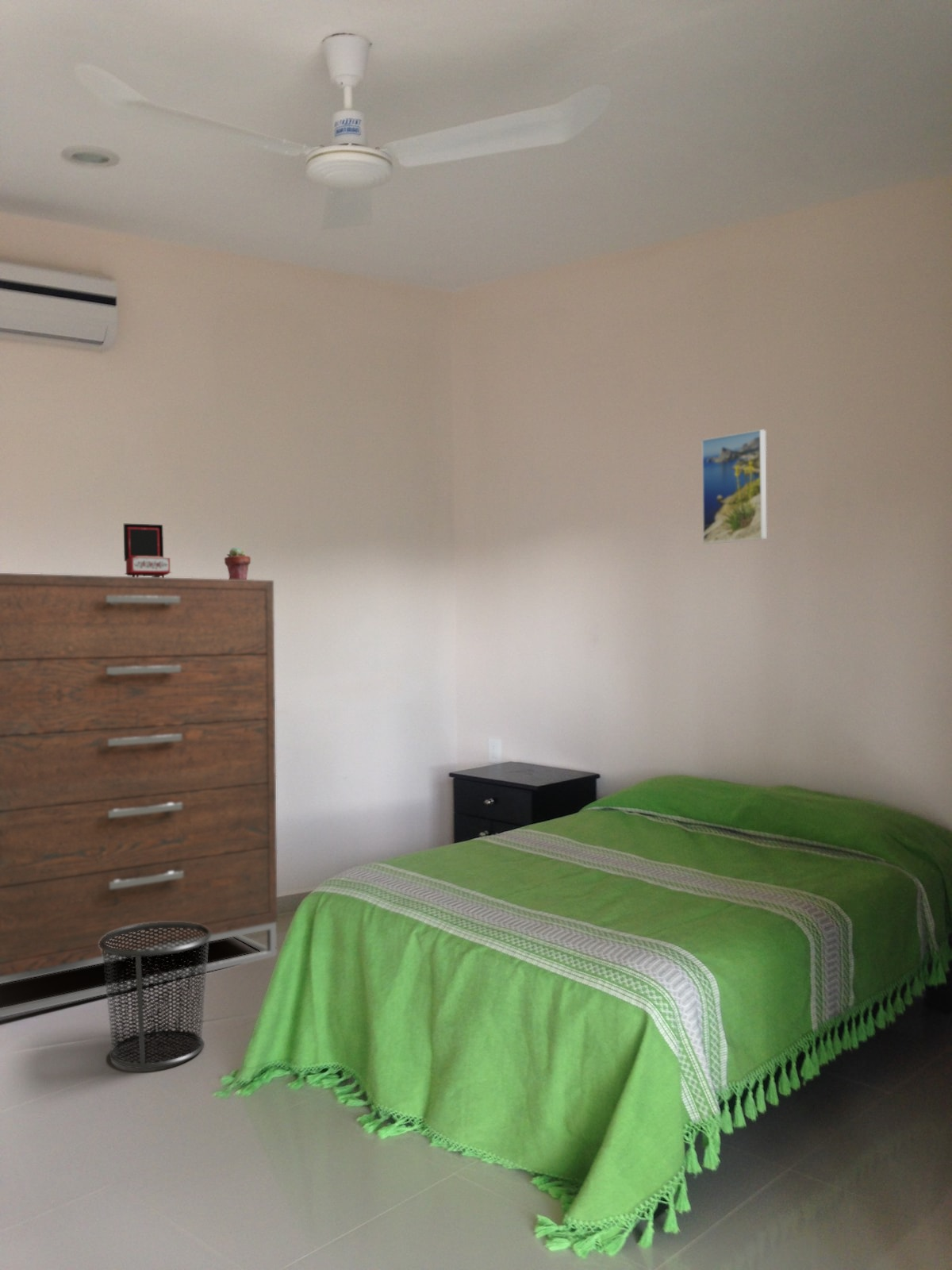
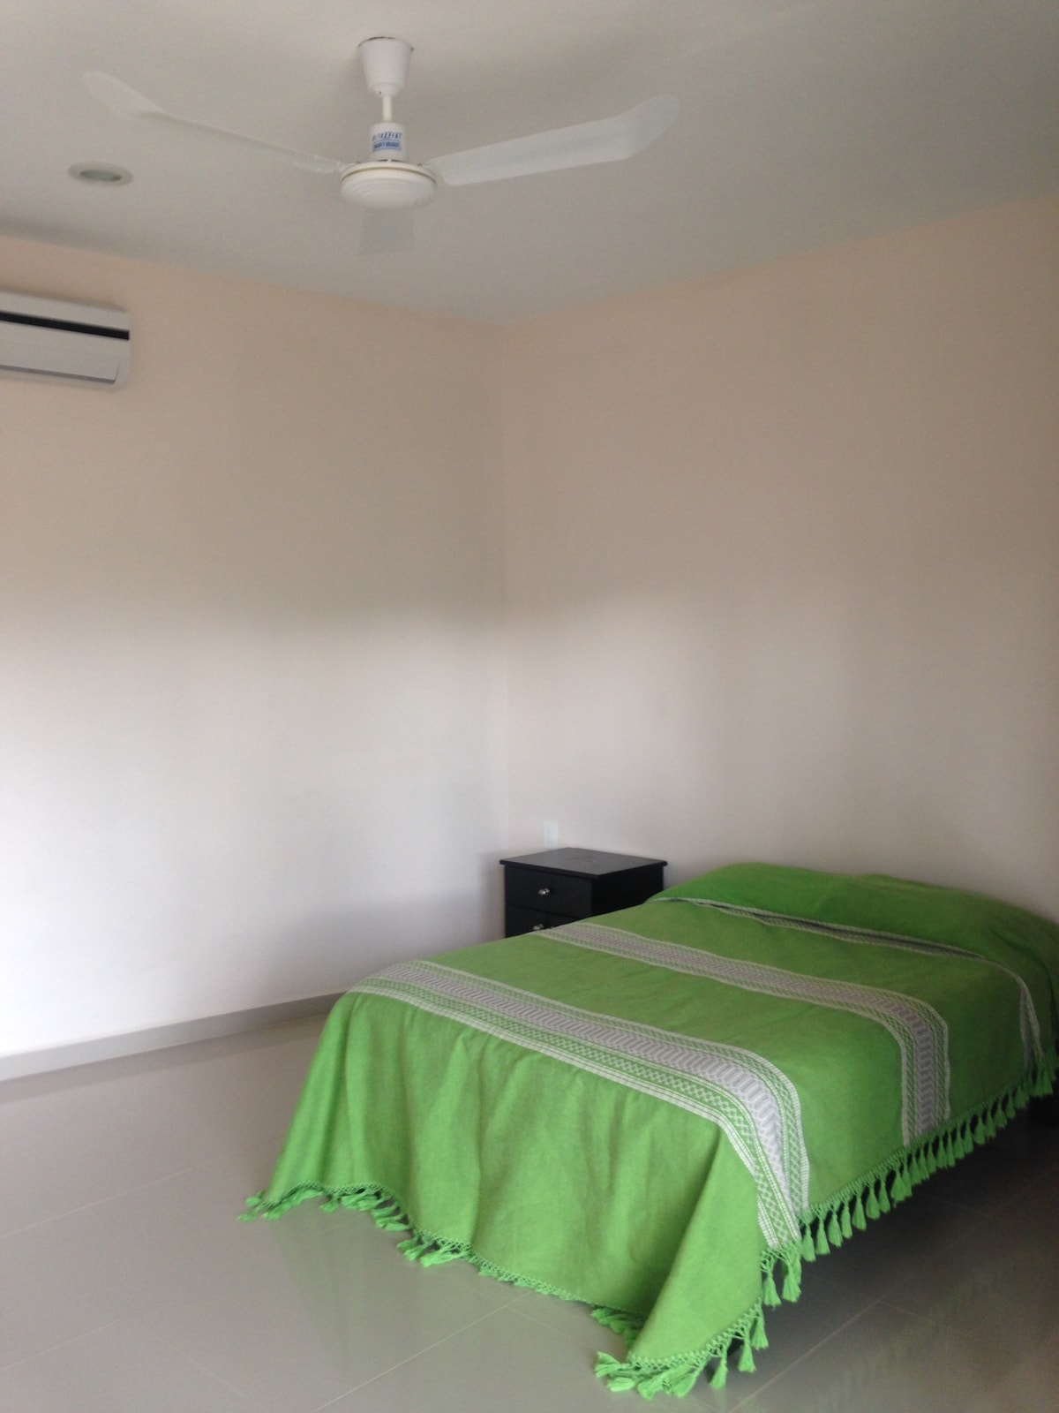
- waste bin [99,922,212,1069]
- jewelry box [123,523,172,578]
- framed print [701,429,768,545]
- dresser [0,572,278,1018]
- potted succulent [224,546,251,579]
